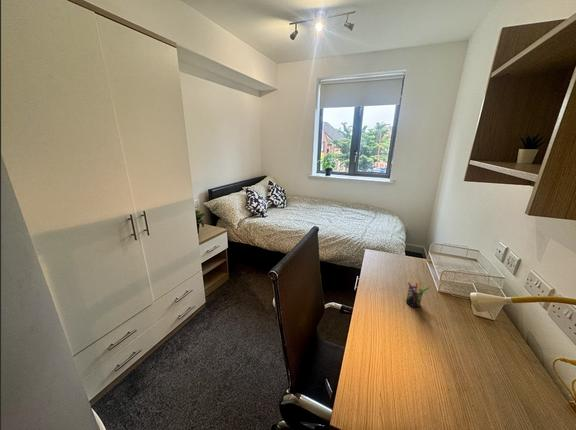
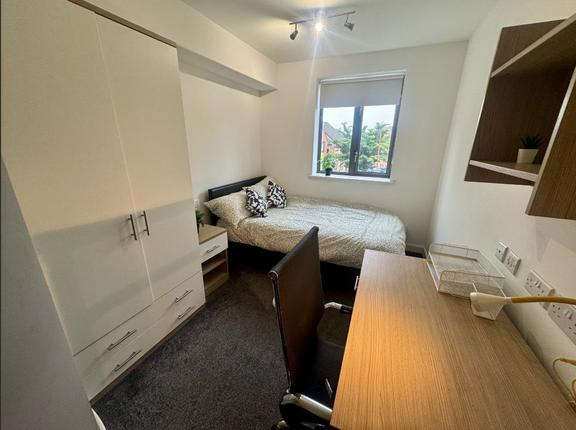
- pen holder [405,278,430,308]
